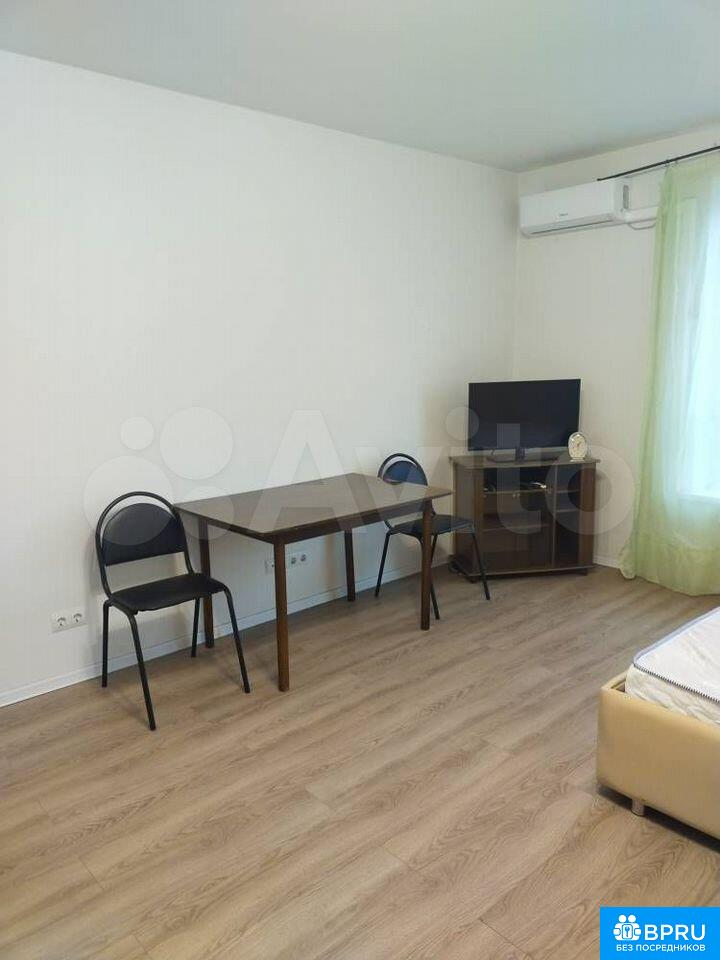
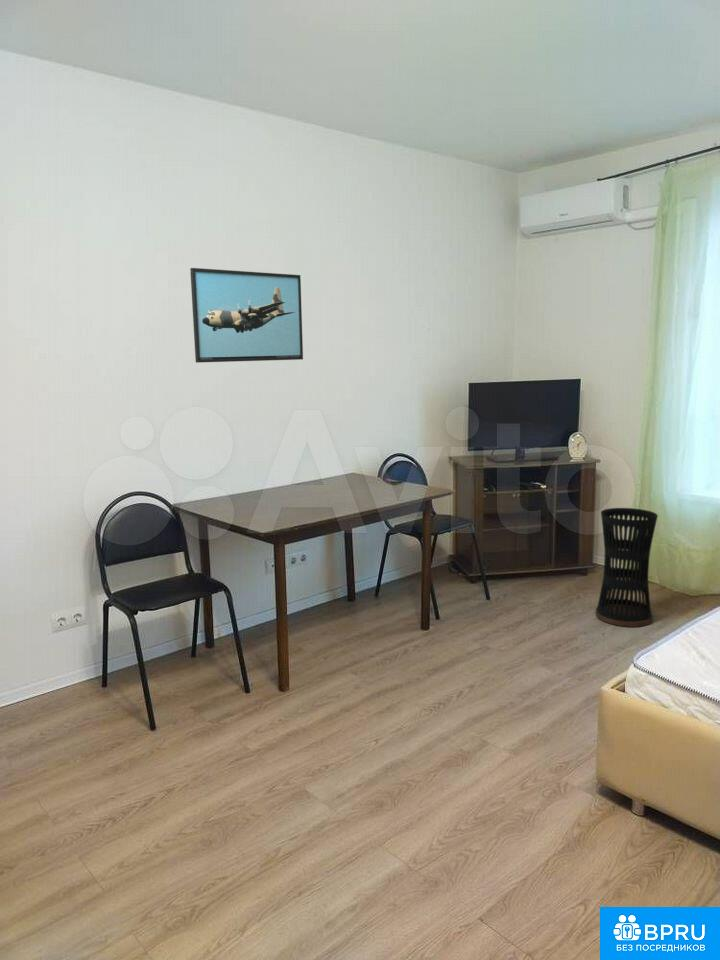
+ umbrella stand [594,507,659,628]
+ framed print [189,267,304,364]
